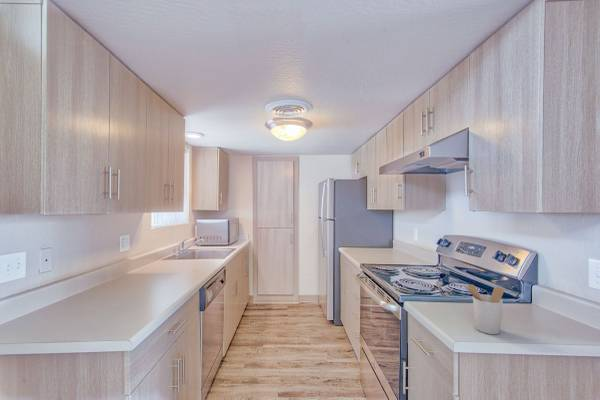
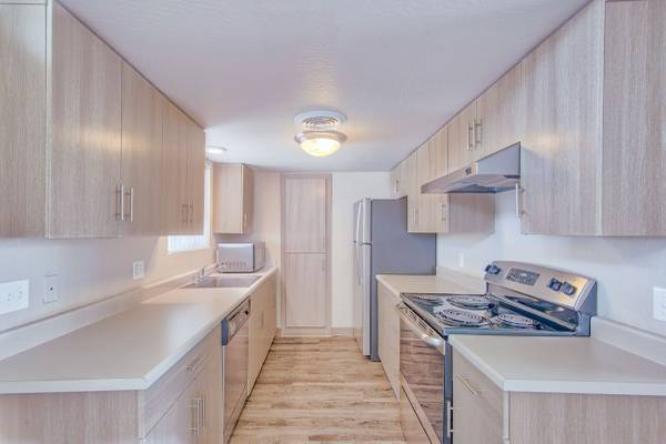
- utensil holder [464,283,505,335]
